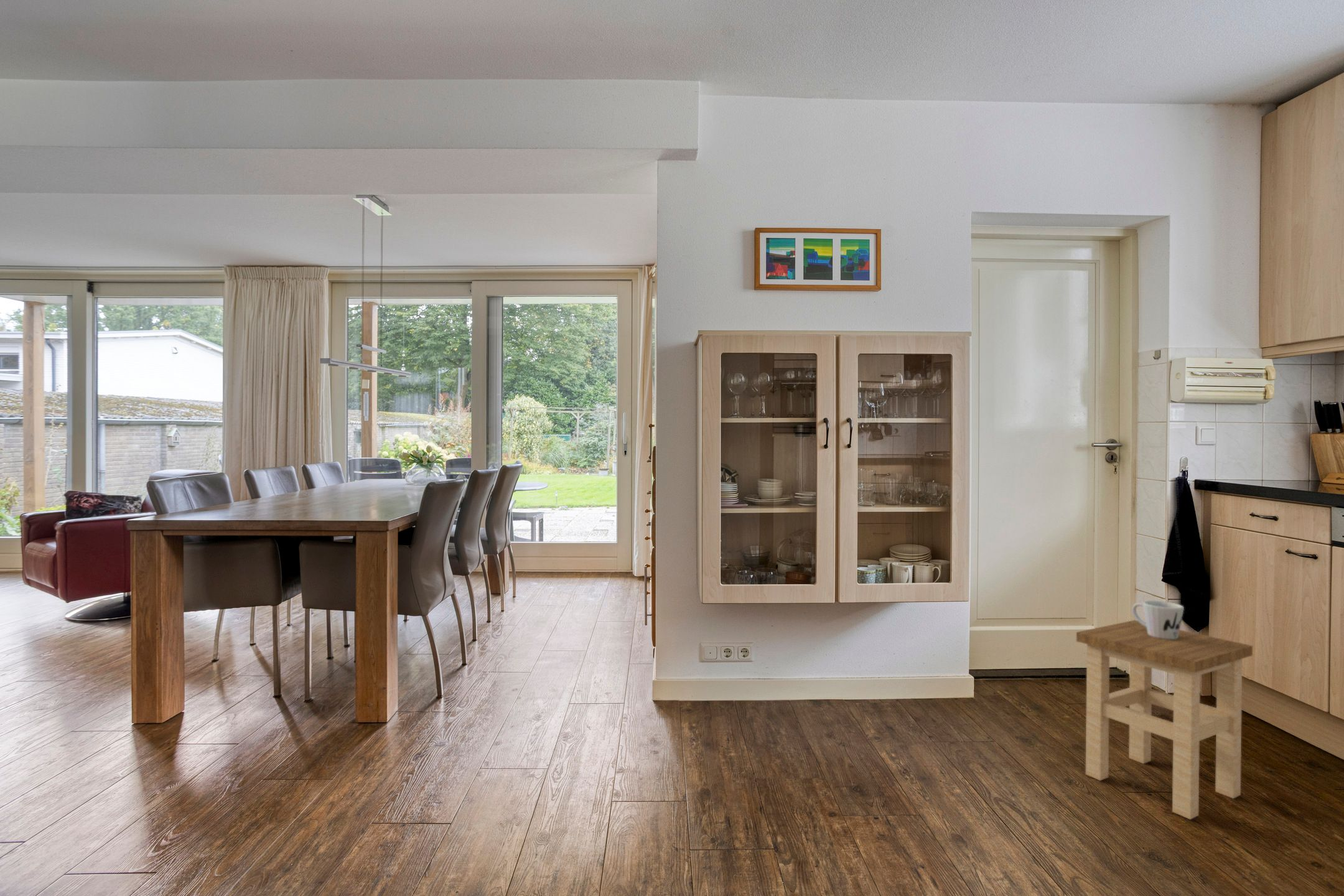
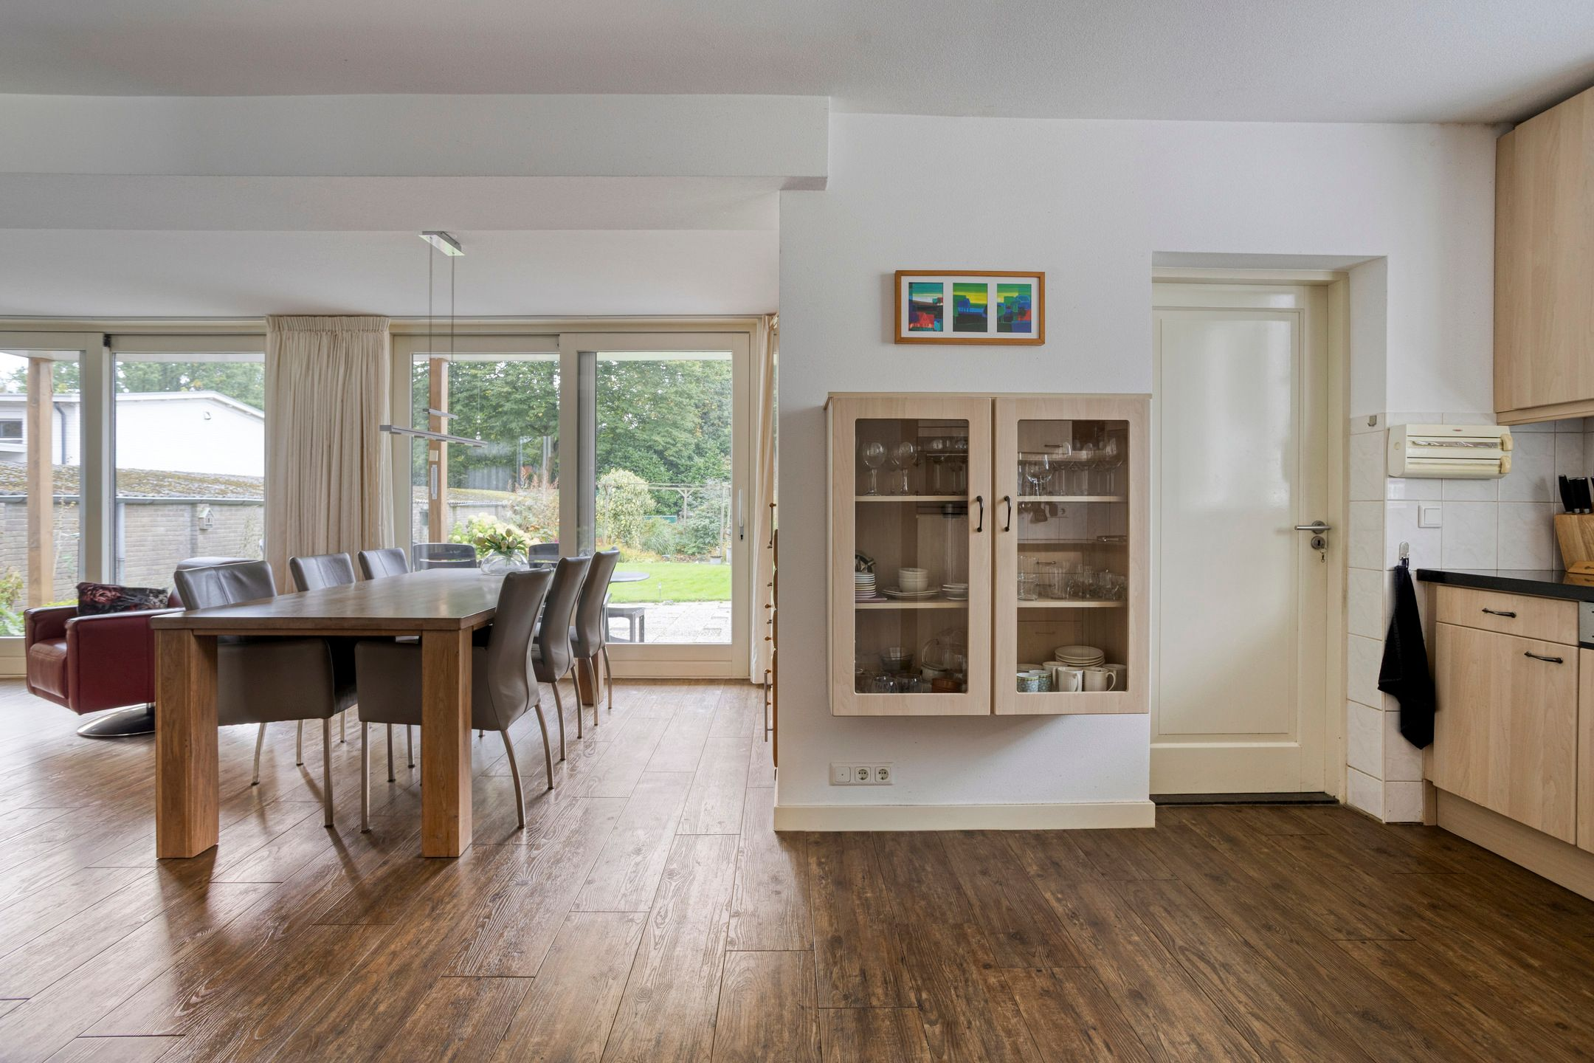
- mug [1131,600,1185,640]
- stool [1076,620,1253,820]
